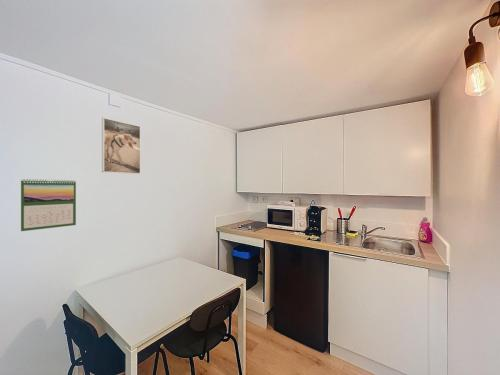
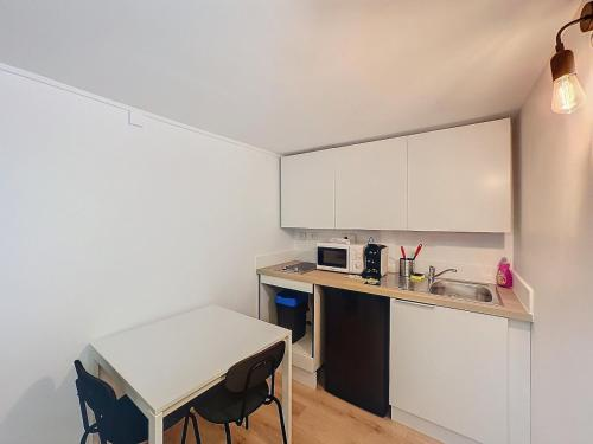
- calendar [20,178,77,232]
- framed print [101,117,141,175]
